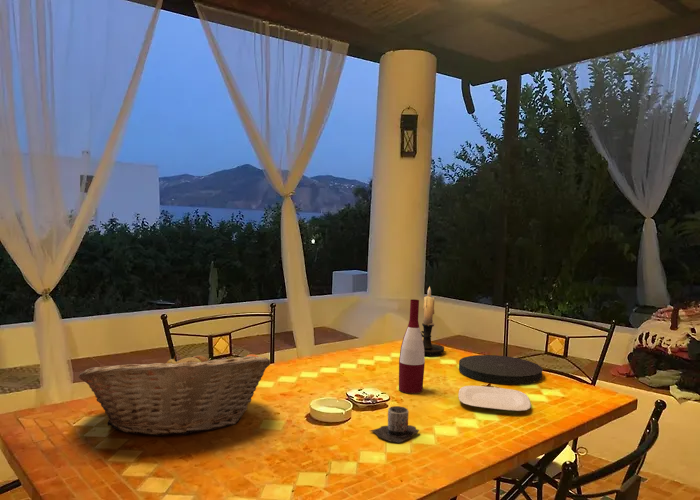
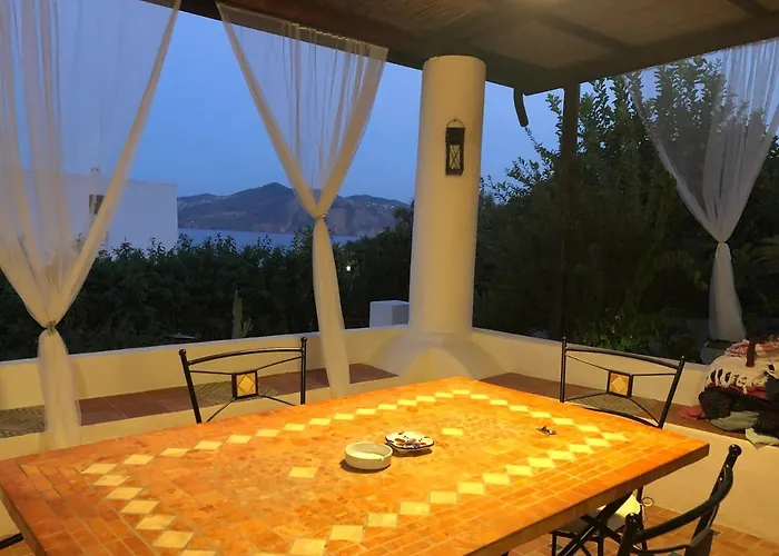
- plate [458,354,543,385]
- alcohol [398,298,426,394]
- fruit basket [78,349,271,437]
- mug [369,405,420,444]
- plate [458,385,532,412]
- candle holder [421,285,445,357]
